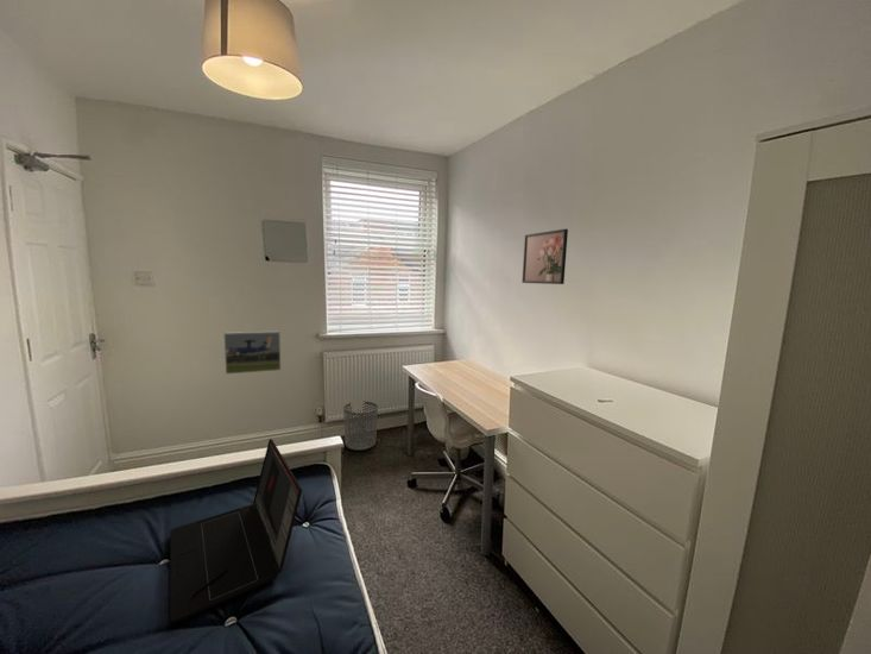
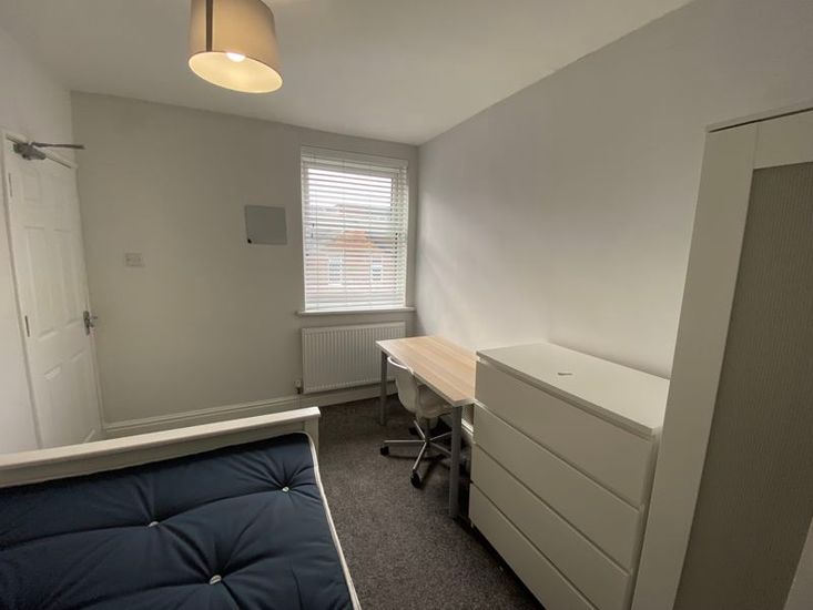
- waste bin [342,401,379,452]
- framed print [520,228,569,285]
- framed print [223,331,282,376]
- laptop [169,438,303,623]
